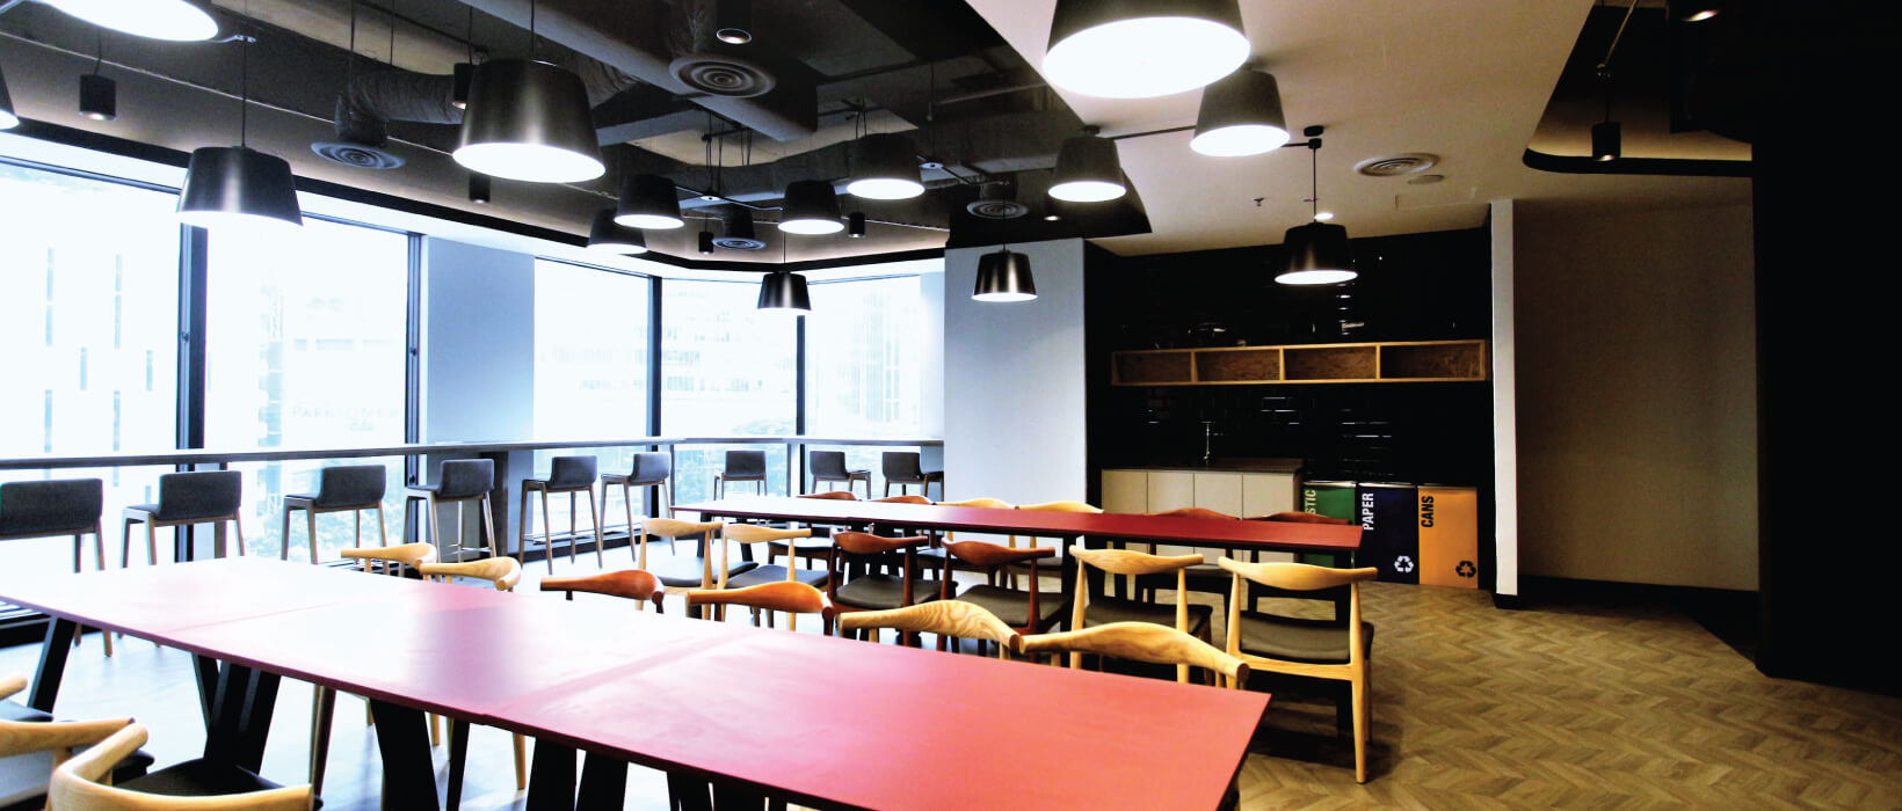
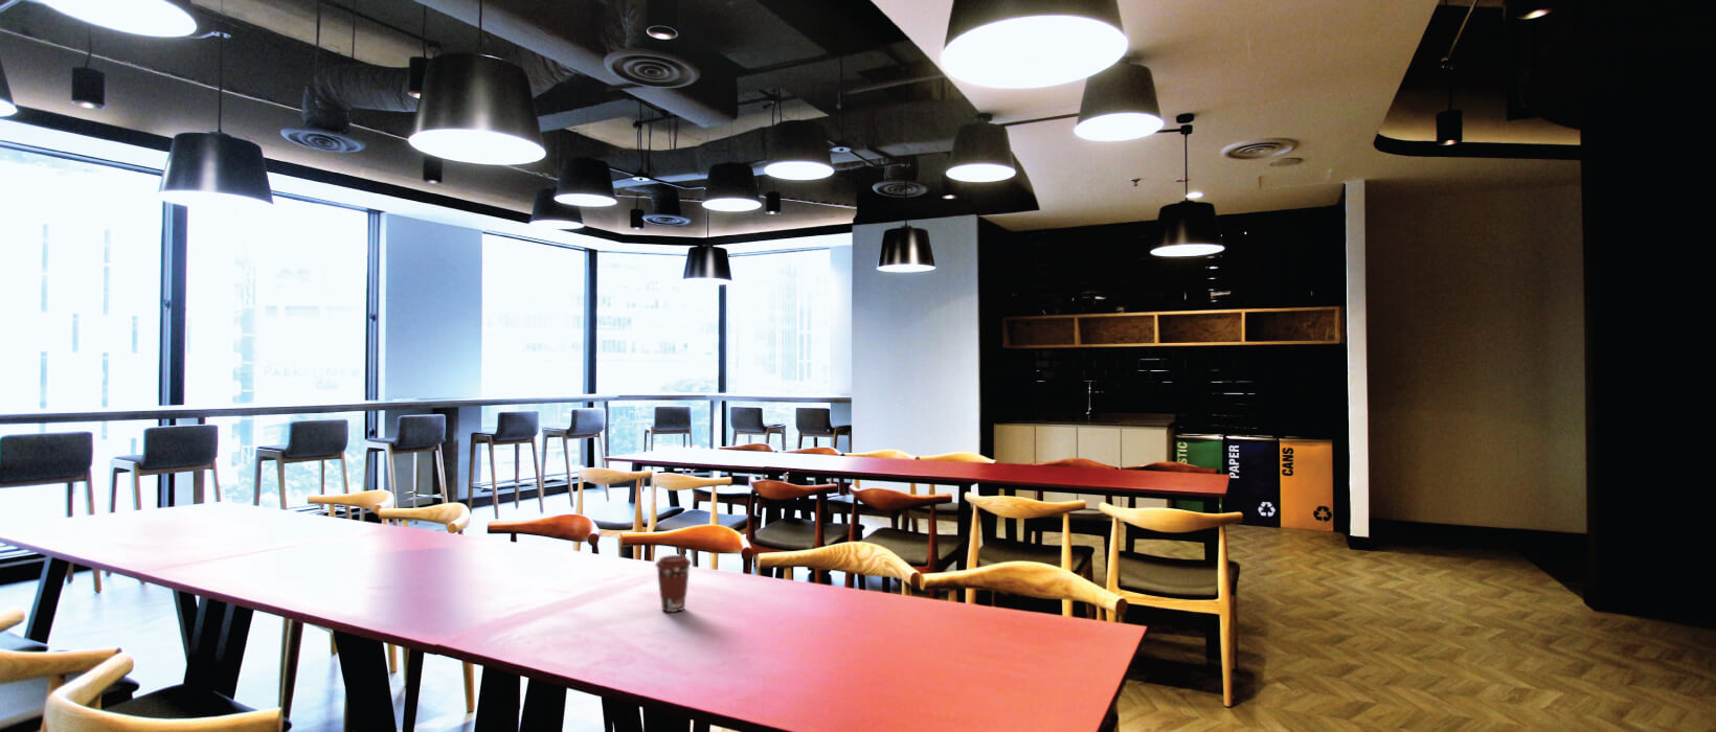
+ coffee cup [654,555,693,613]
